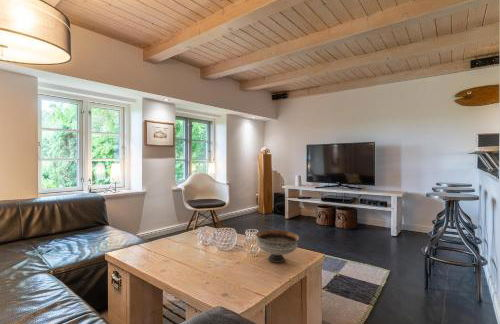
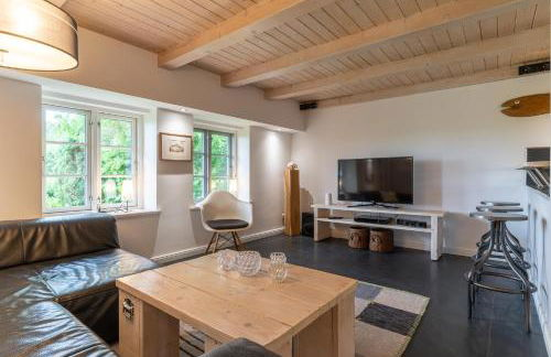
- bowl [255,229,300,264]
